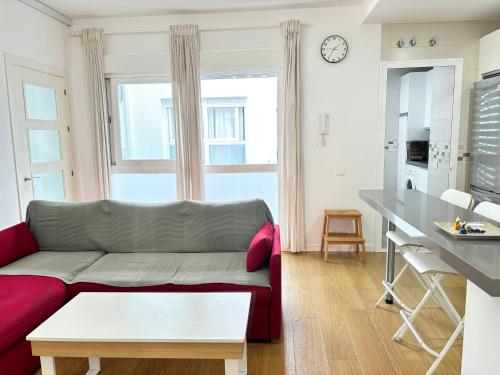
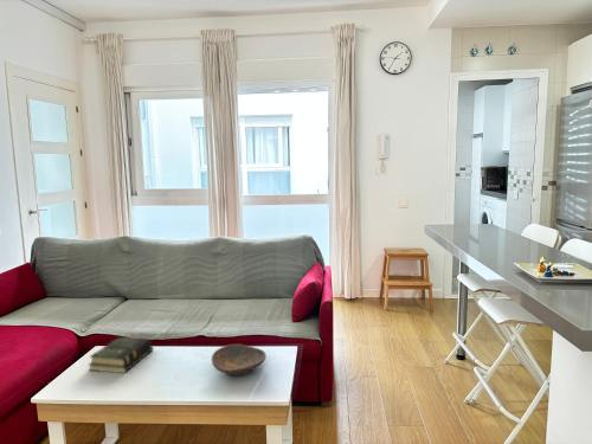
+ decorative bowl [211,343,268,377]
+ book [88,336,154,374]
